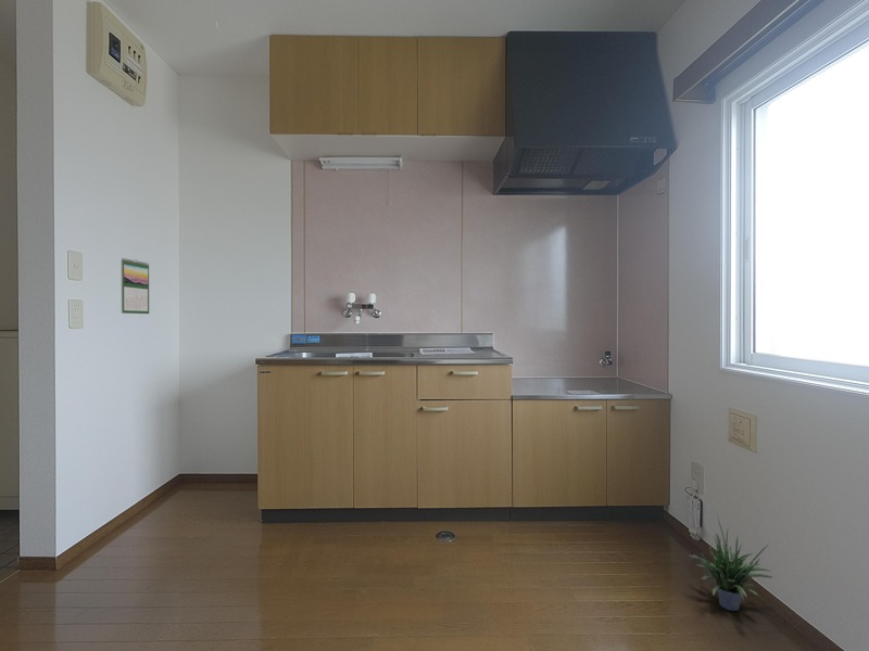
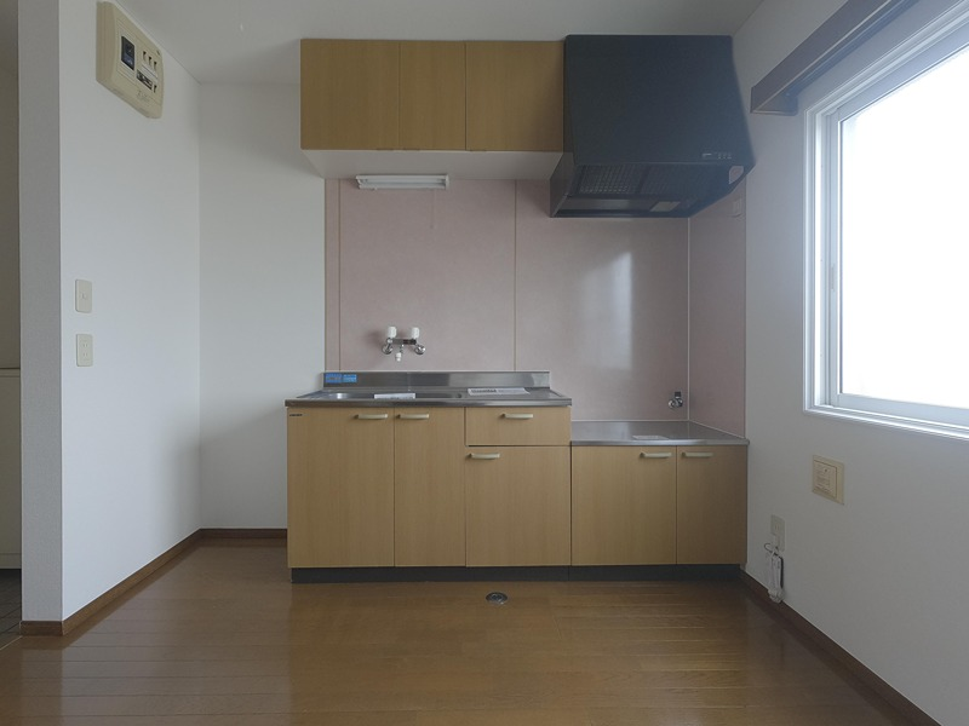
- calendar [121,257,150,315]
- potted plant [689,515,773,612]
